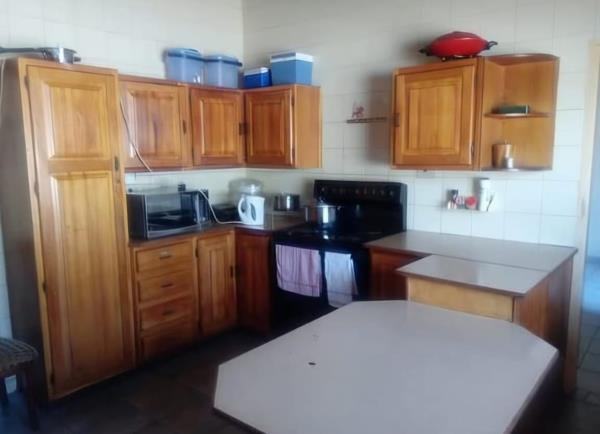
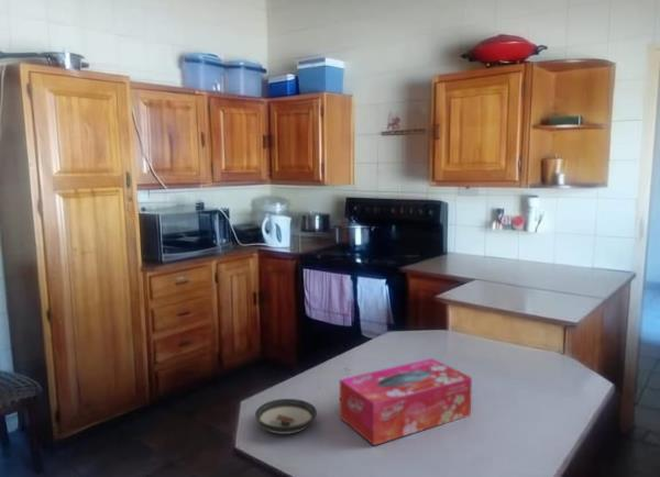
+ tissue box [339,357,473,446]
+ saucer [254,398,318,435]
